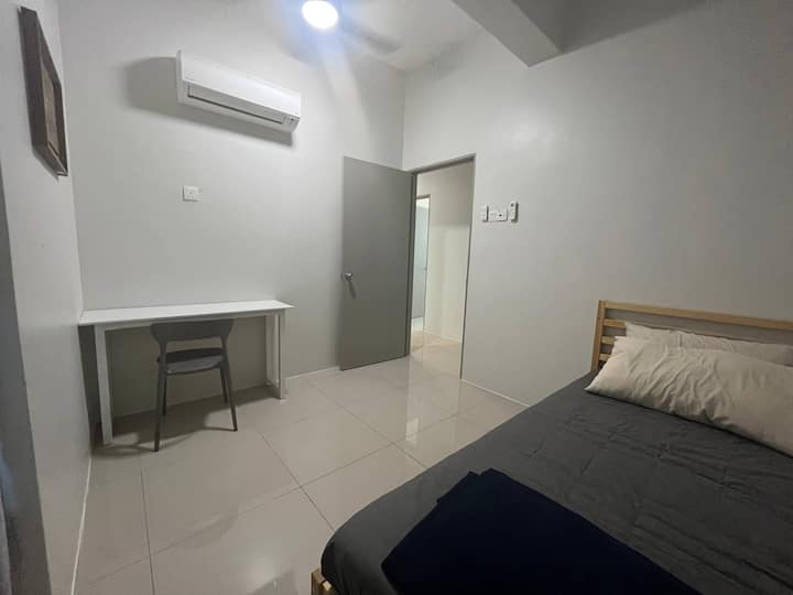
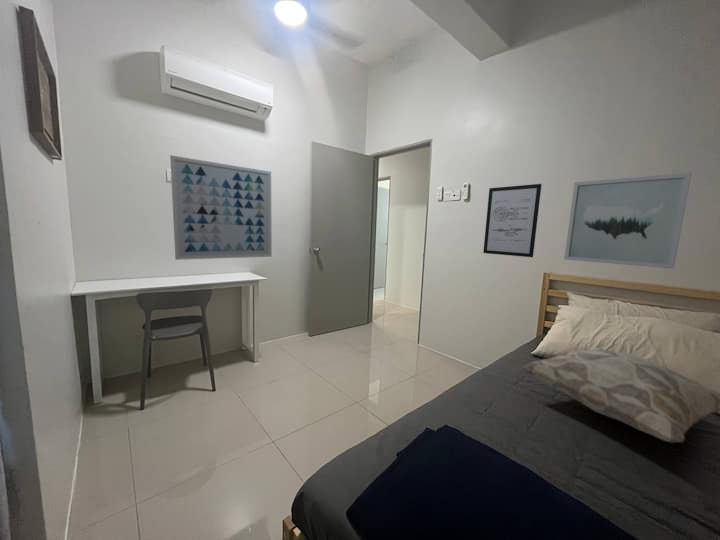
+ wall art [169,154,273,261]
+ wall art [563,172,692,270]
+ decorative pillow [519,346,720,444]
+ wall art [482,183,543,258]
